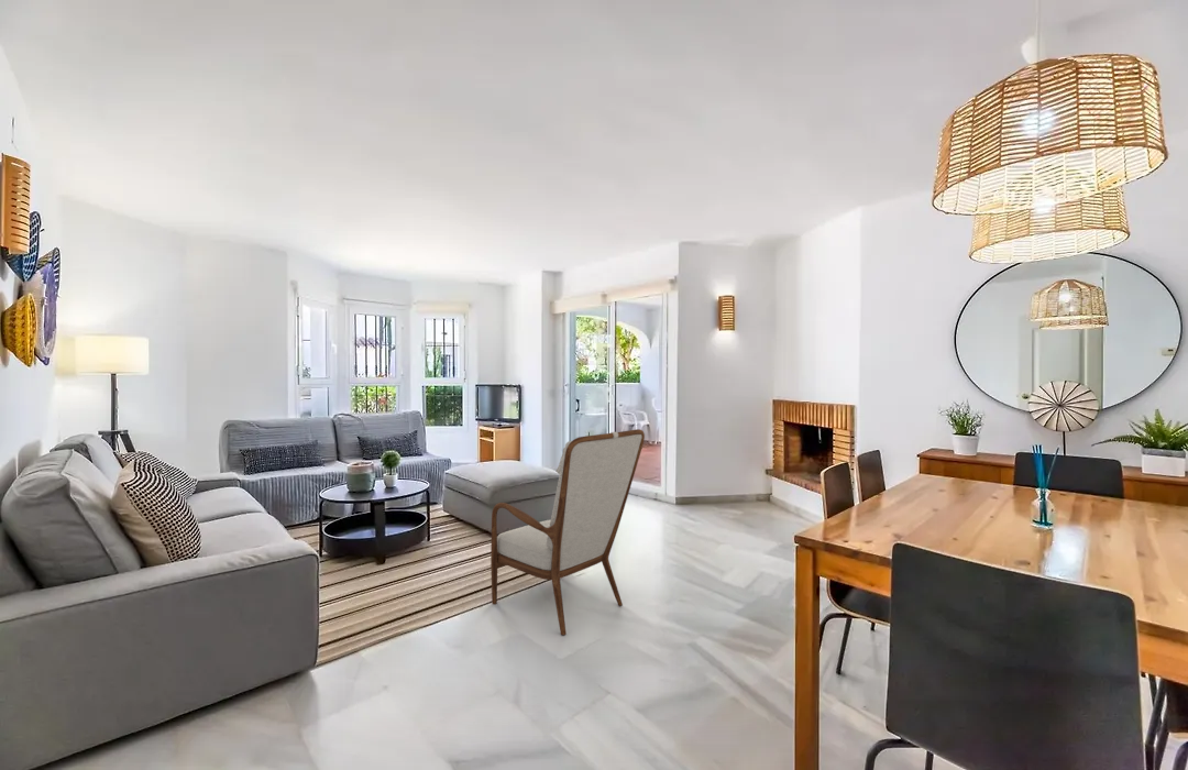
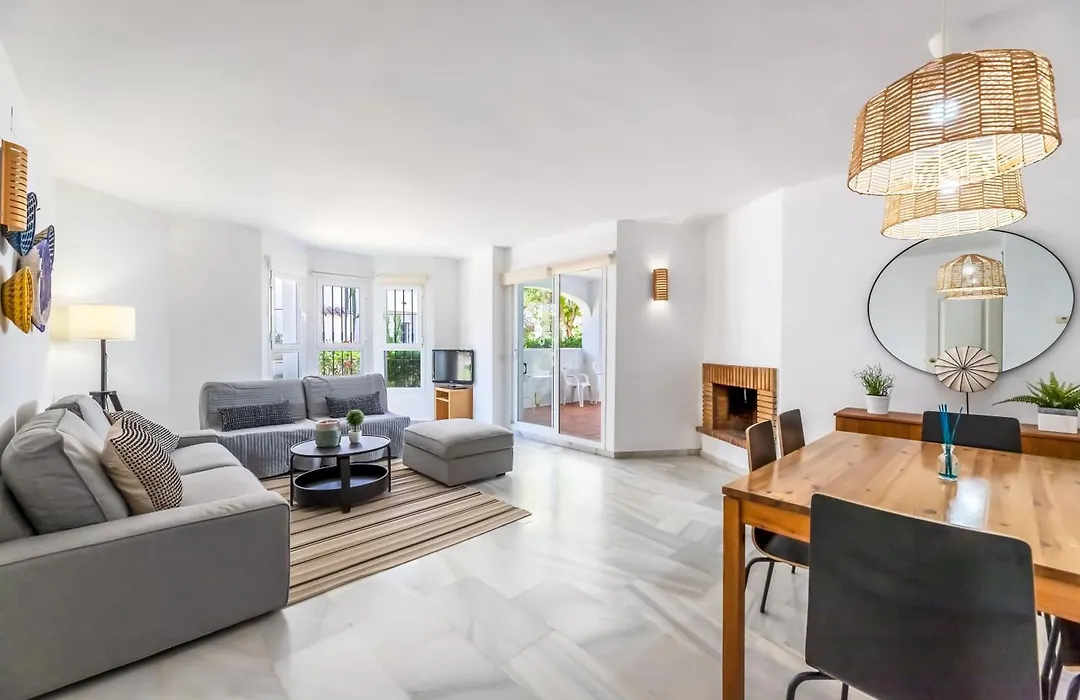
- armchair [490,428,646,636]
